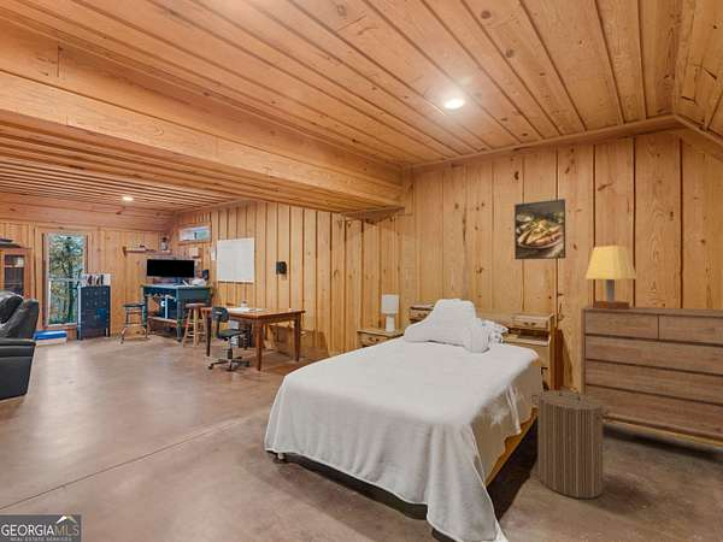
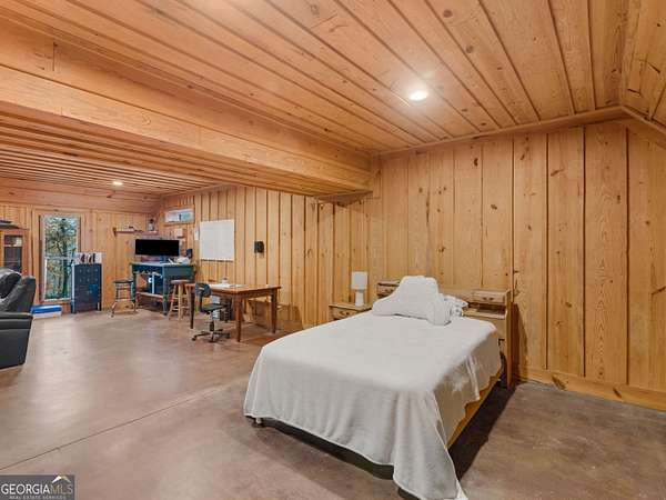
- table lamp [584,245,637,310]
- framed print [513,198,566,260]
- laundry hamper [530,384,610,500]
- dresser [580,304,723,443]
